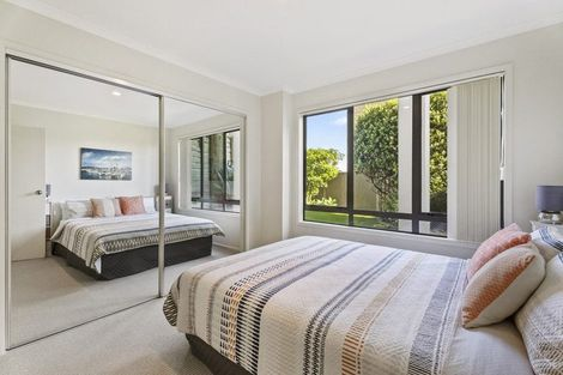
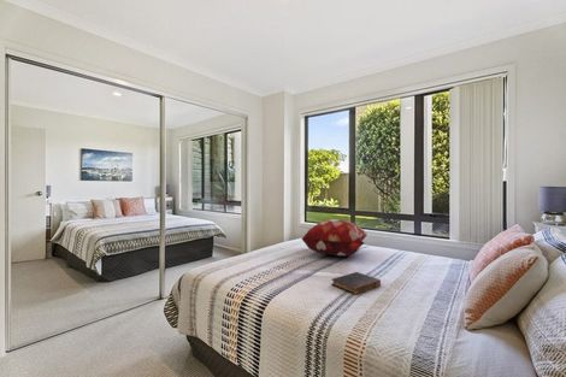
+ decorative pillow [300,218,369,257]
+ book [330,271,382,295]
